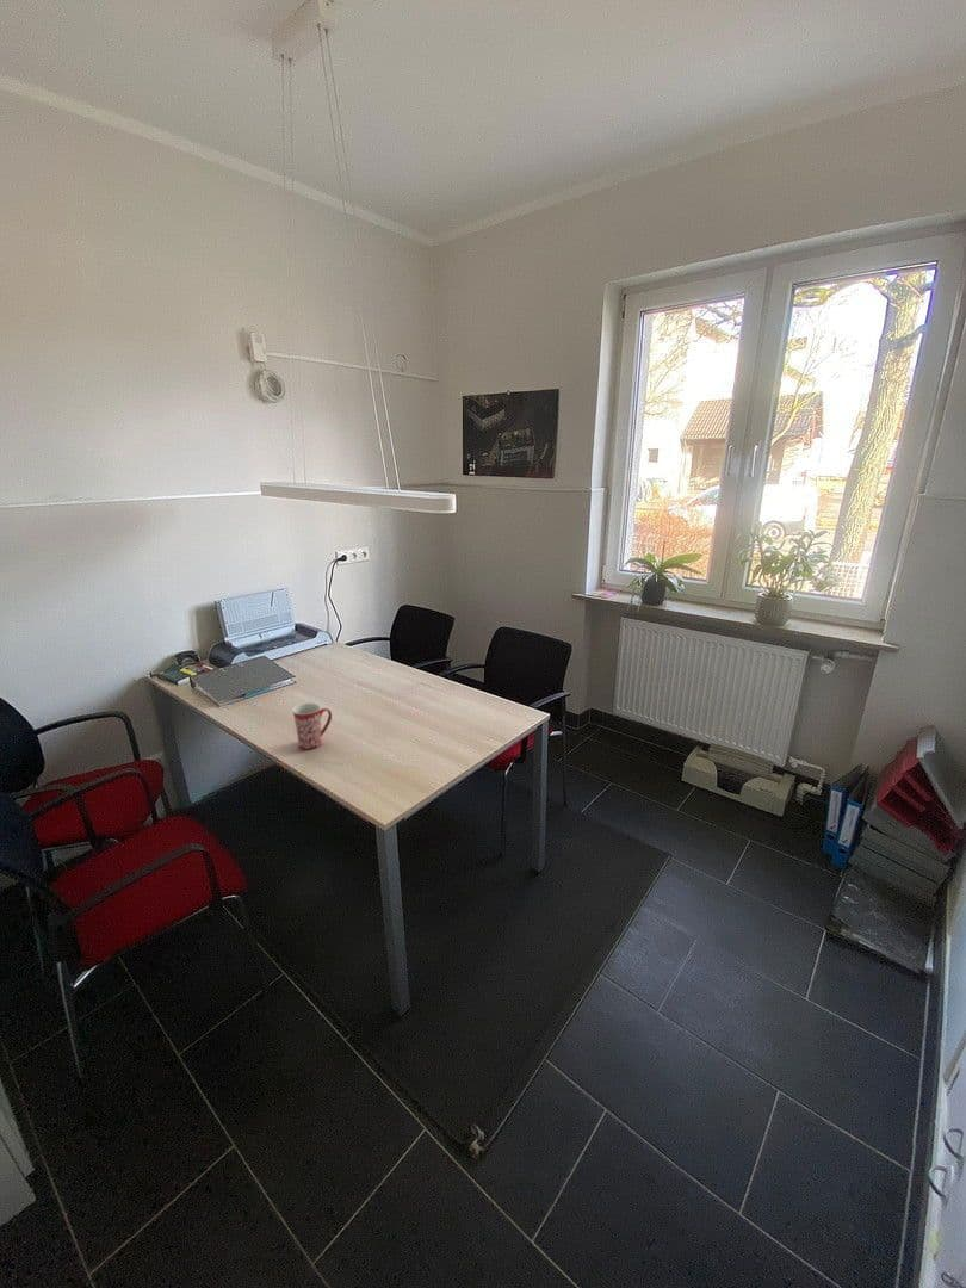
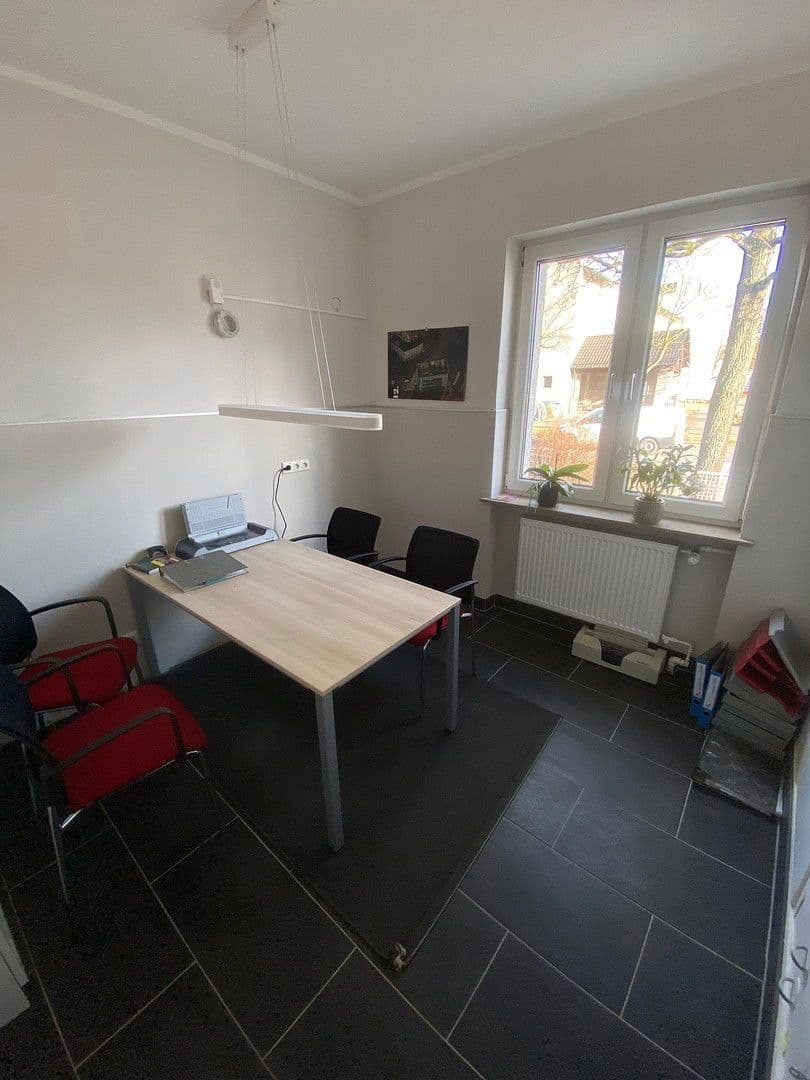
- mug [291,701,333,750]
